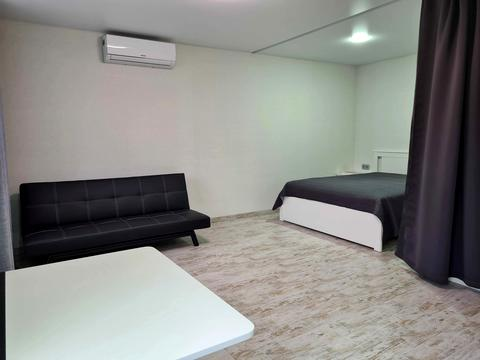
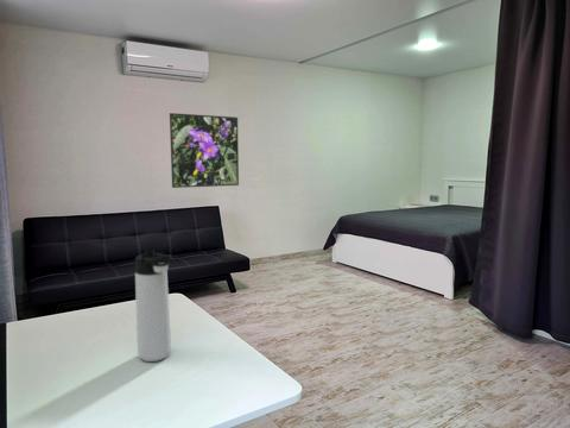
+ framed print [169,112,240,189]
+ thermos bottle [134,248,173,363]
